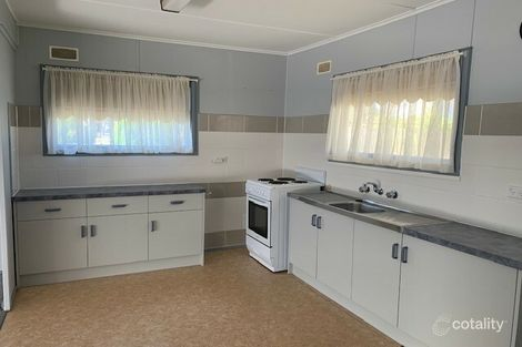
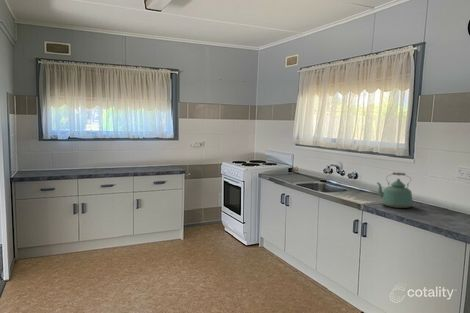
+ kettle [375,171,414,209]
